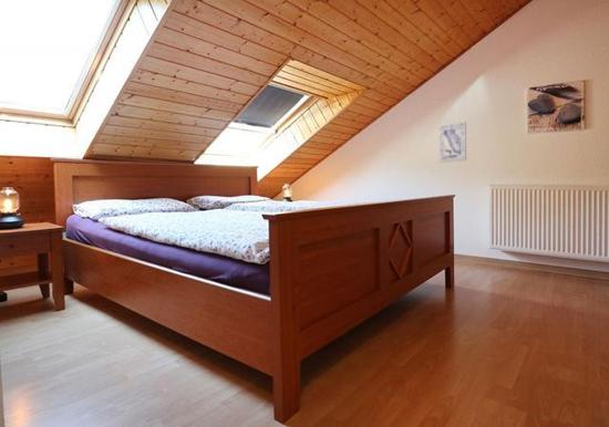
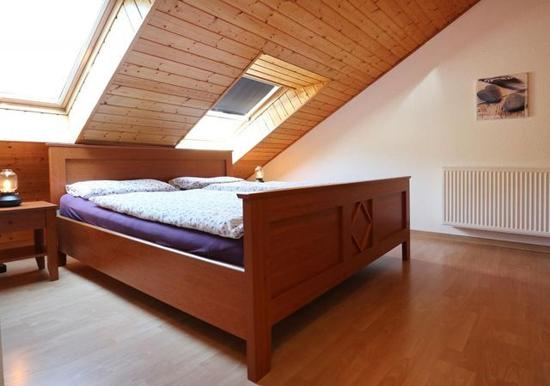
- wall art [438,121,467,164]
